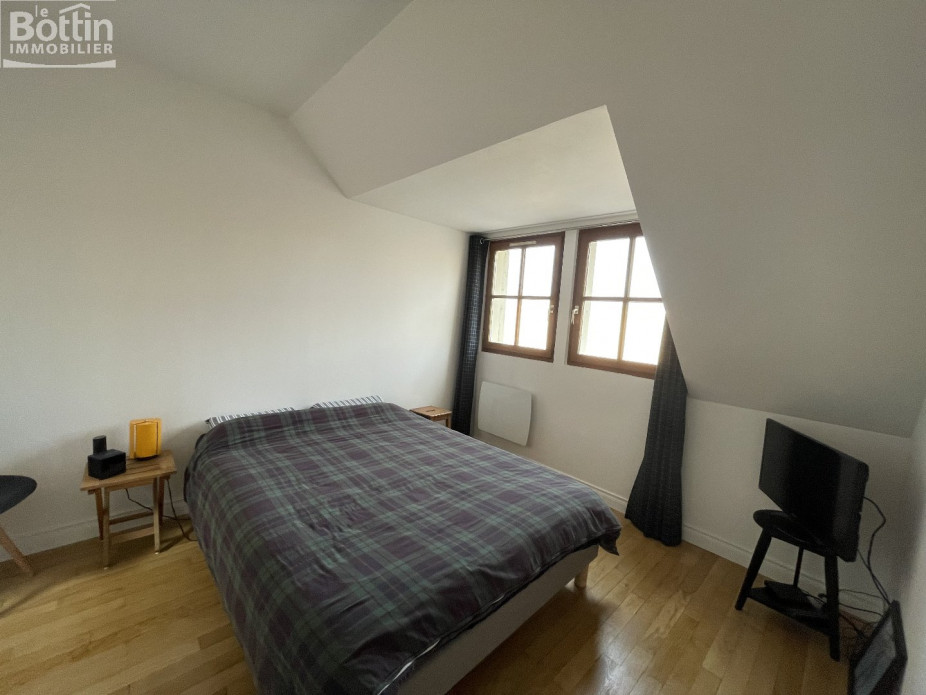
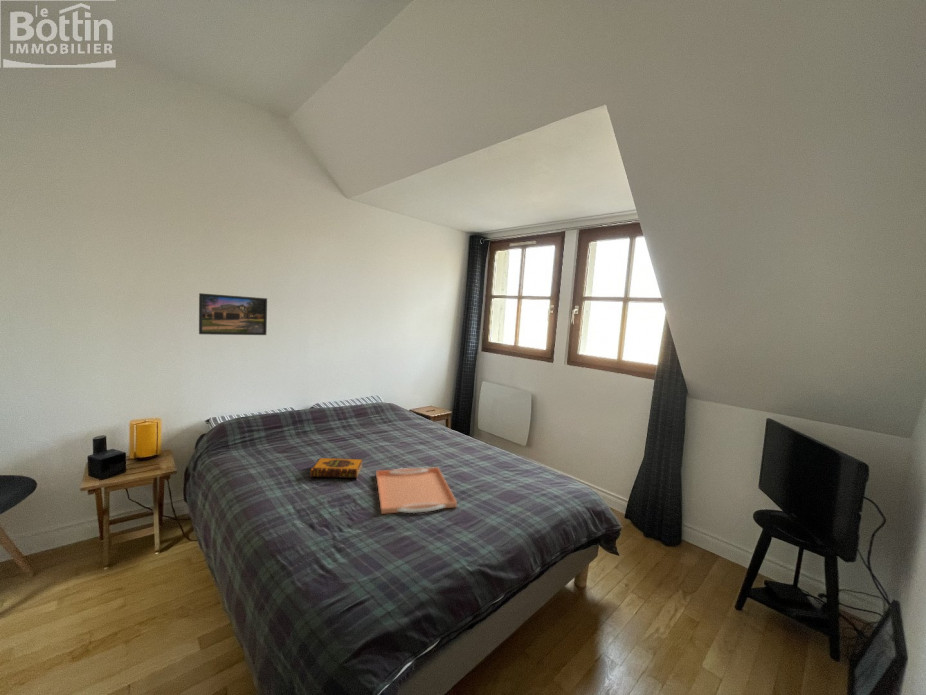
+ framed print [198,292,268,336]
+ hardback book [309,457,364,479]
+ serving tray [375,466,458,515]
